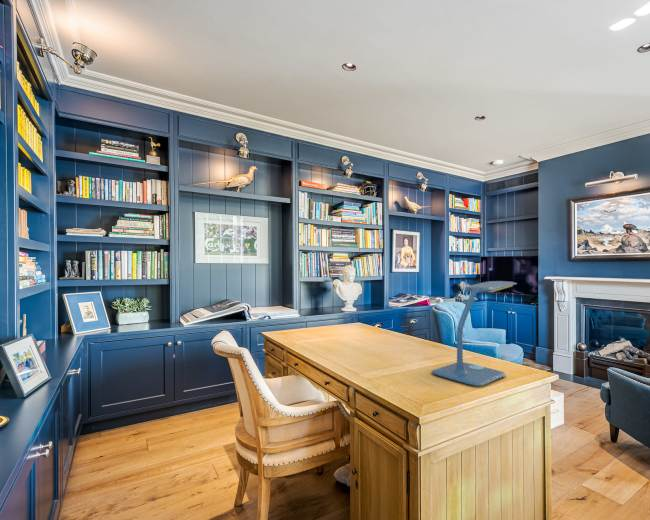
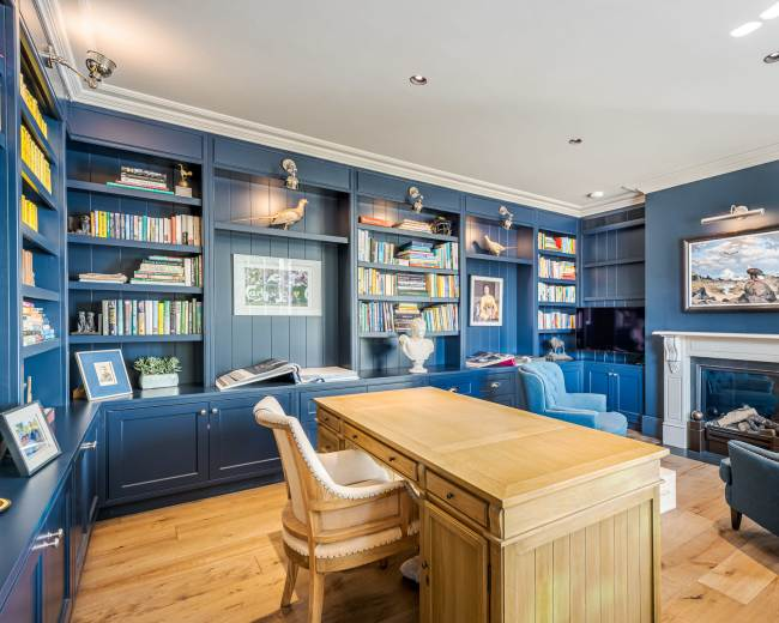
- desk lamp [431,280,518,387]
